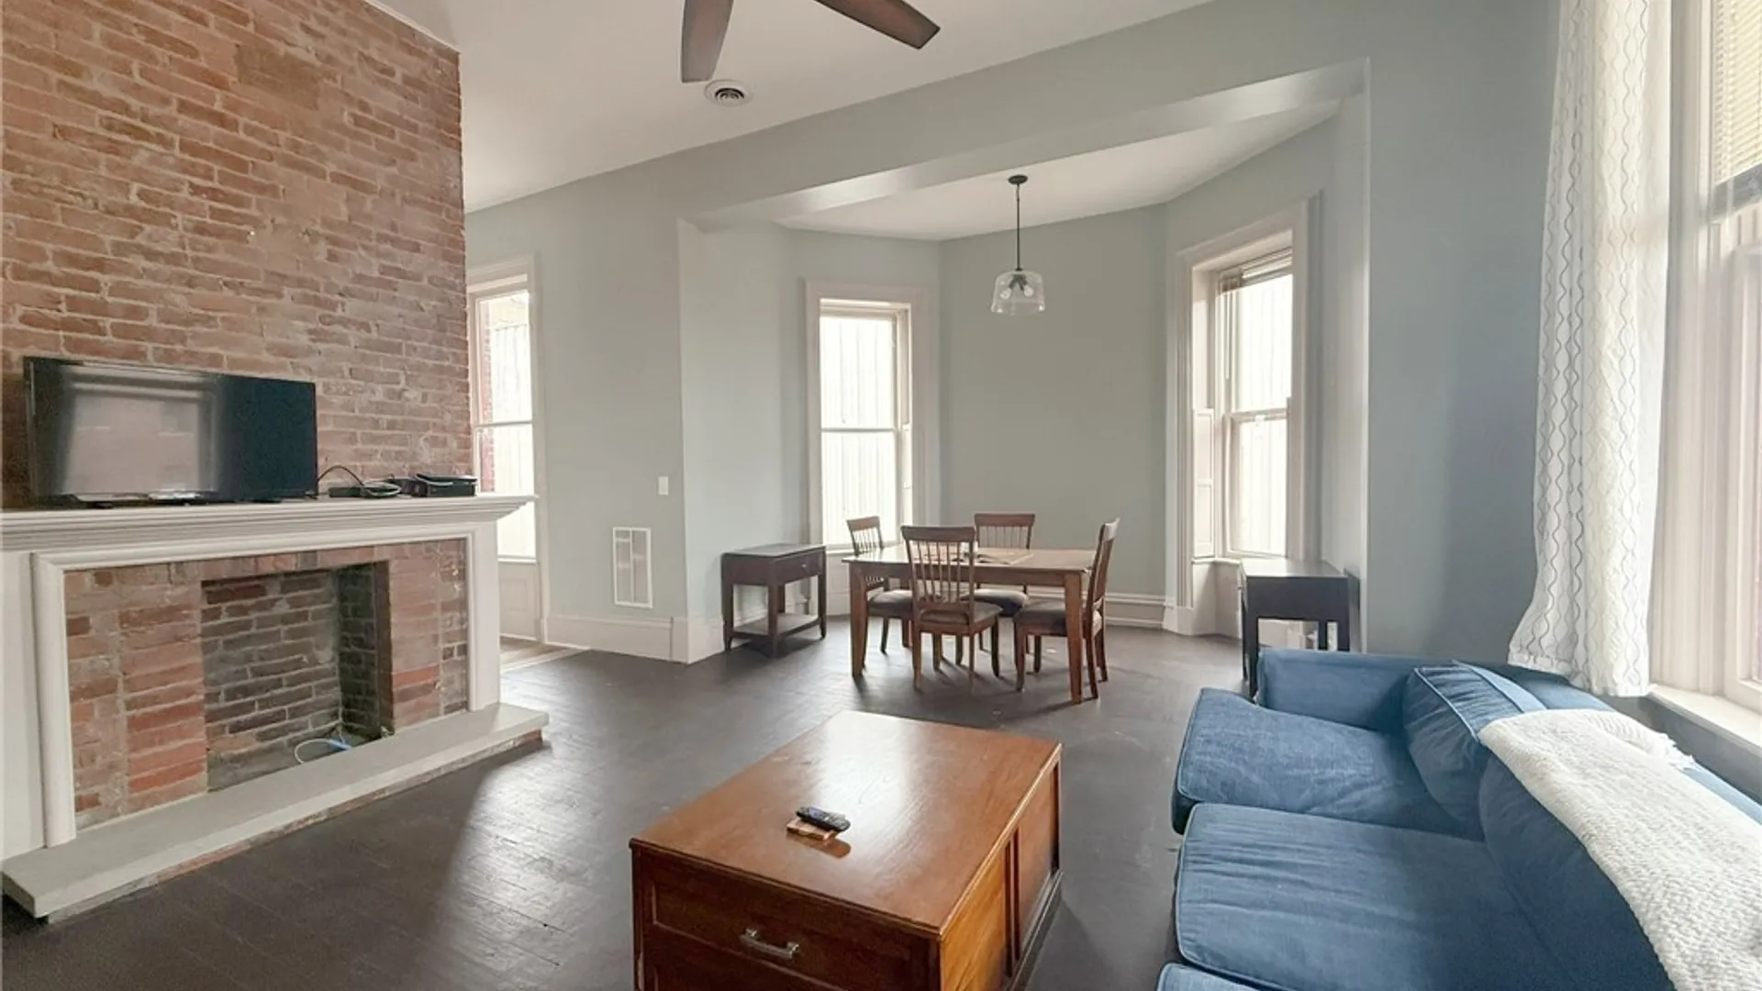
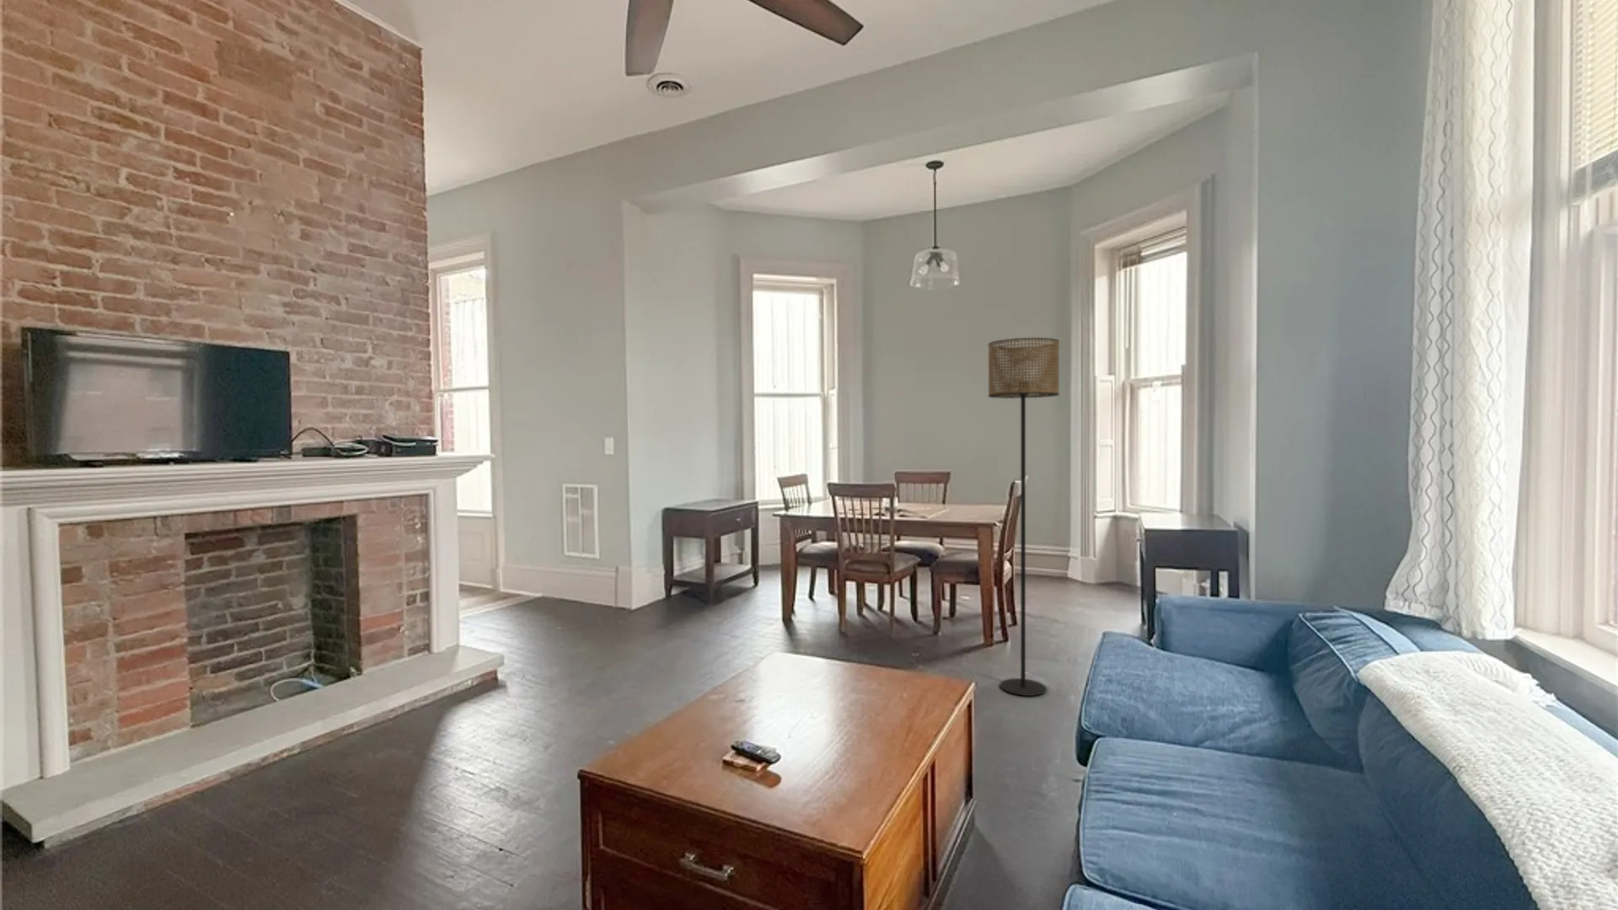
+ floor lamp [988,337,1060,697]
